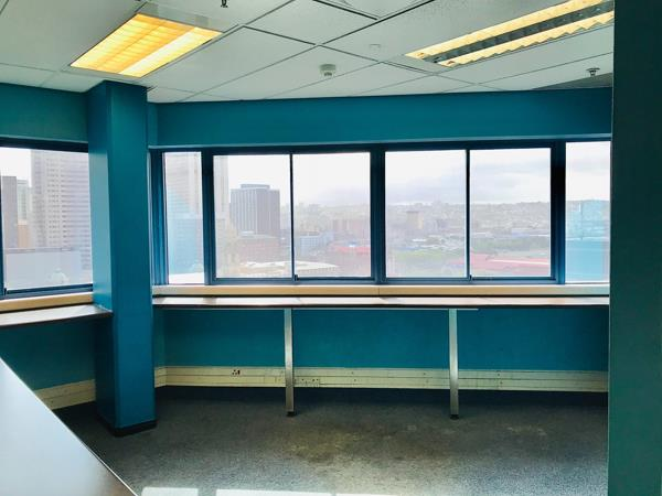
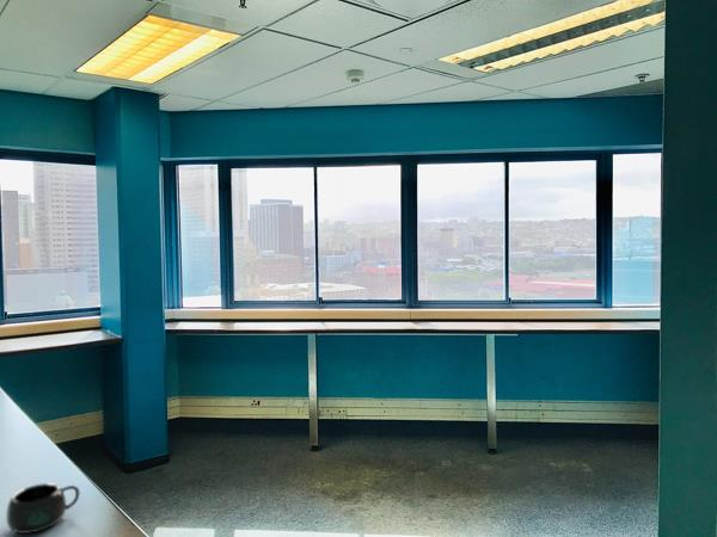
+ mug [5,482,81,535]
